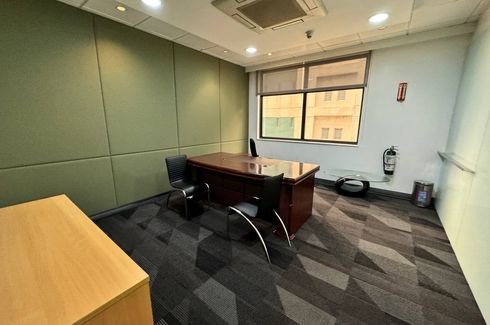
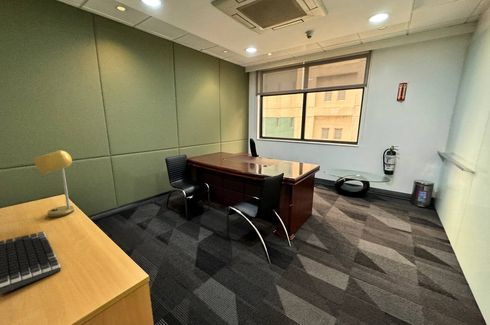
+ computer keyboard [0,231,62,295]
+ desk lamp [33,149,75,219]
